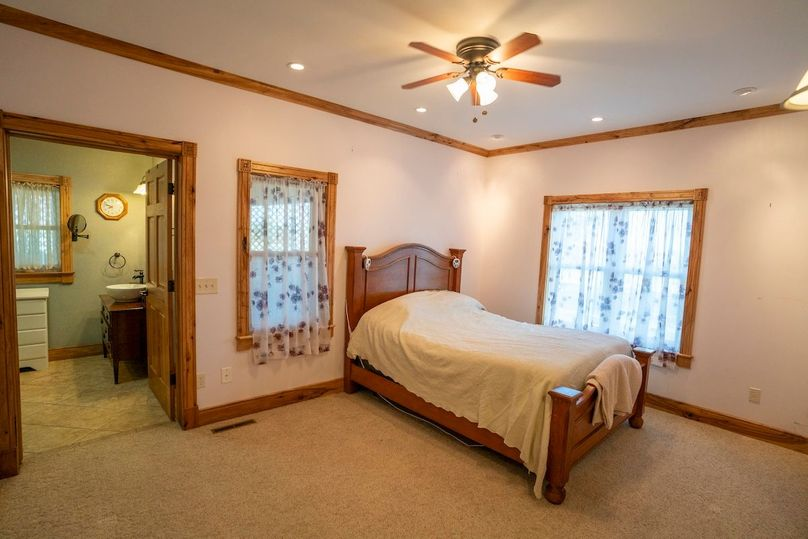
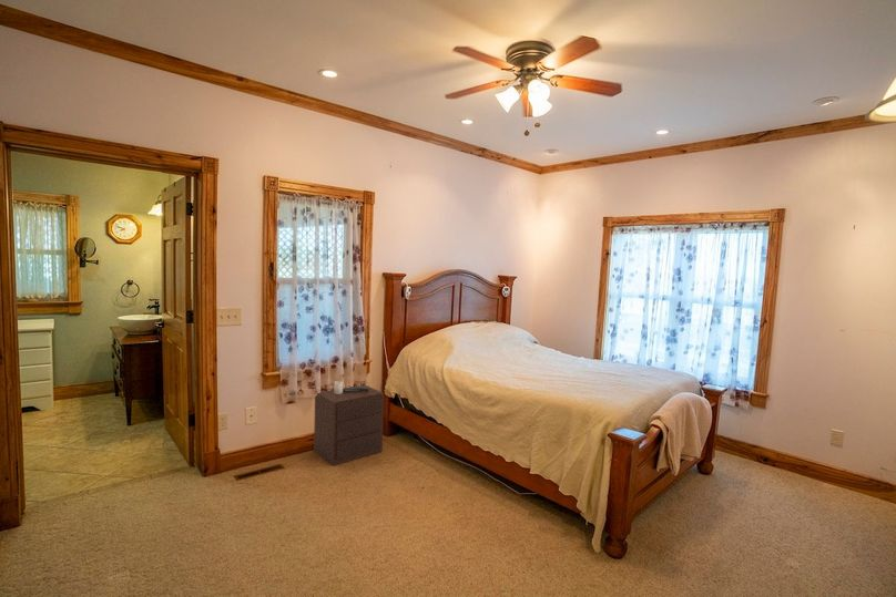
+ nightstand [313,380,385,467]
